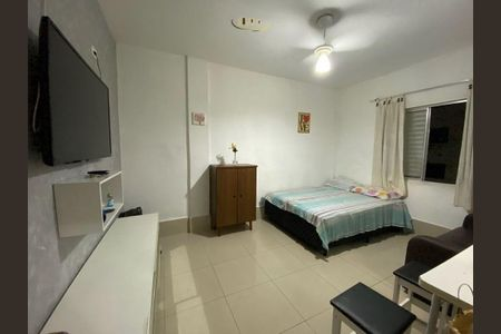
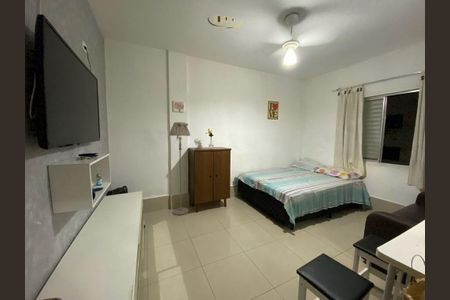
+ floor lamp [168,121,191,216]
